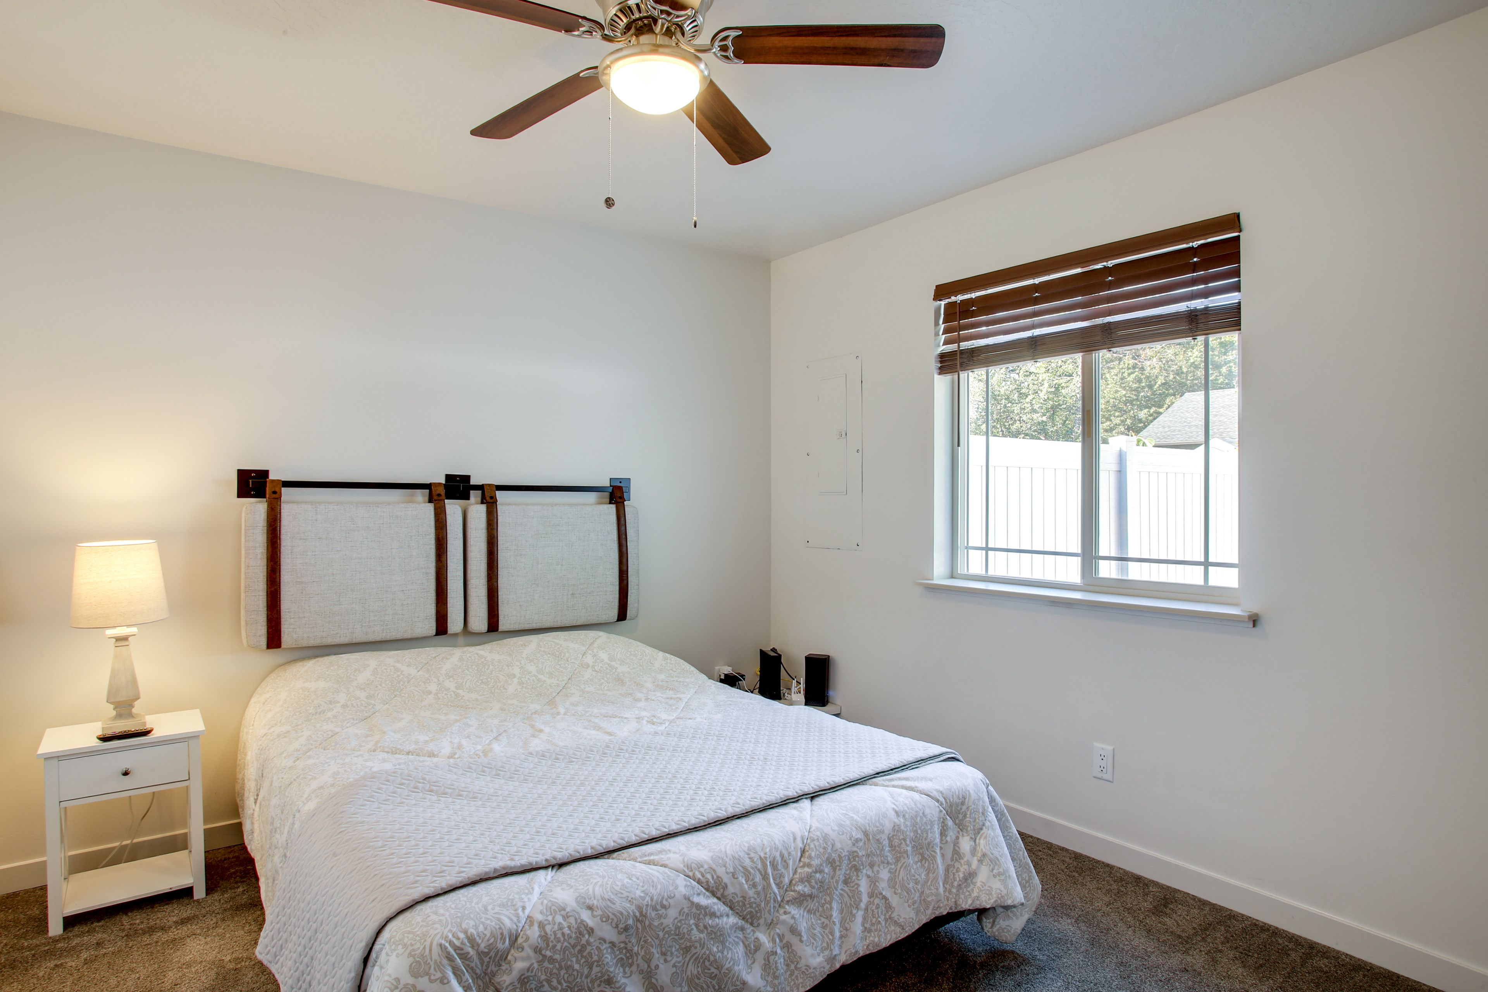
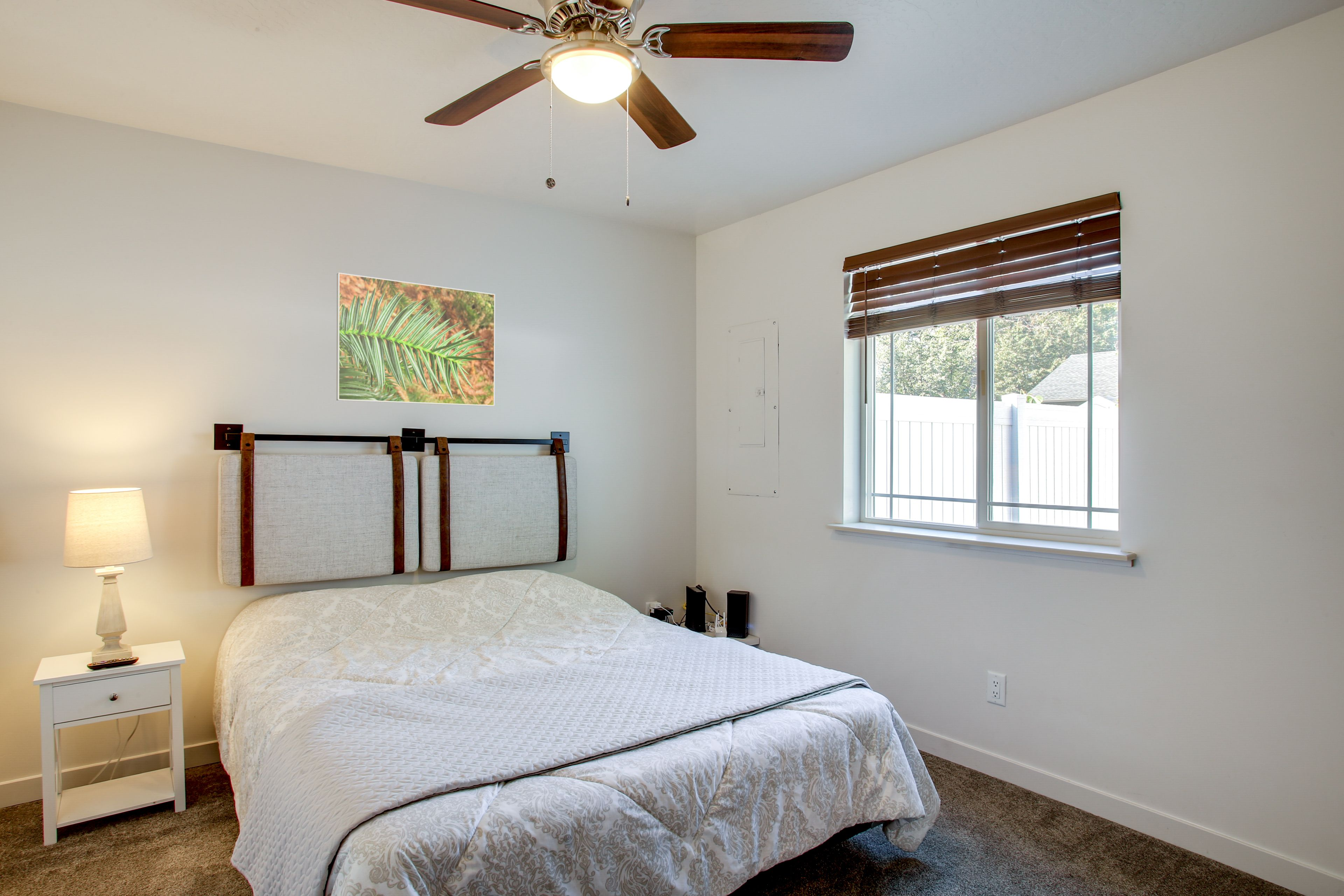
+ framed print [336,272,495,407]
